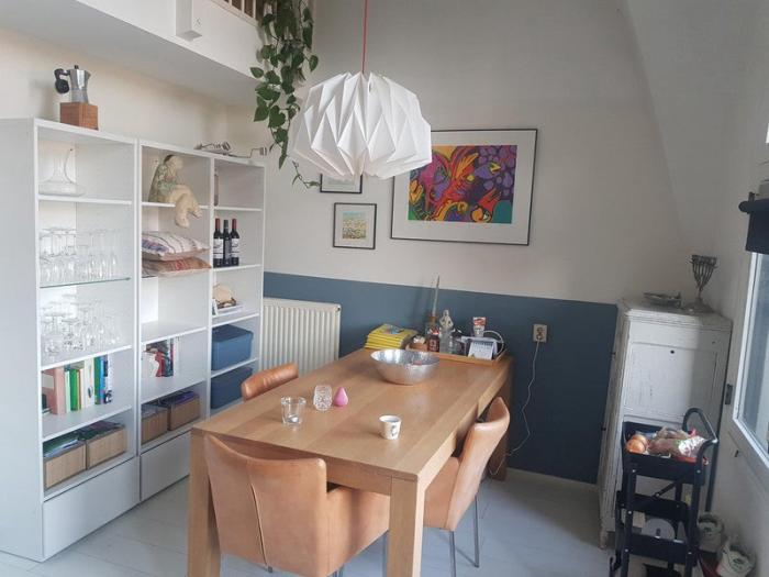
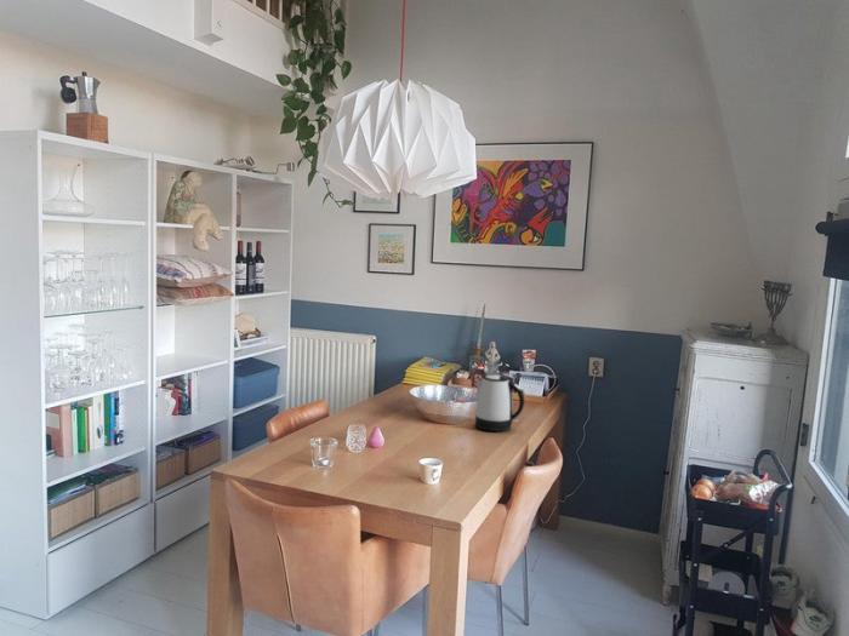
+ kettle [474,374,525,432]
